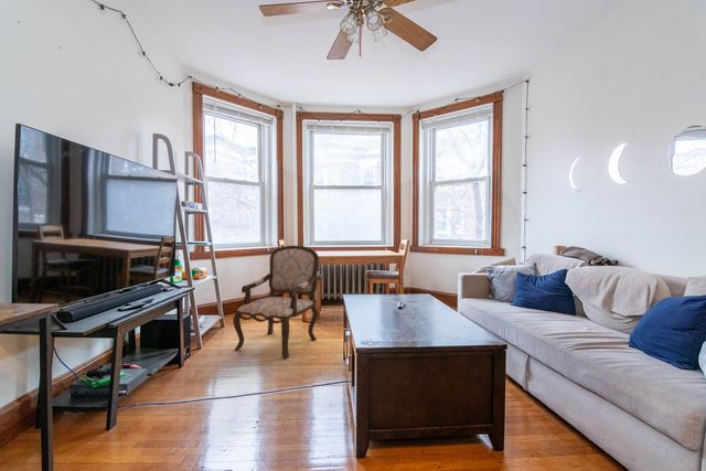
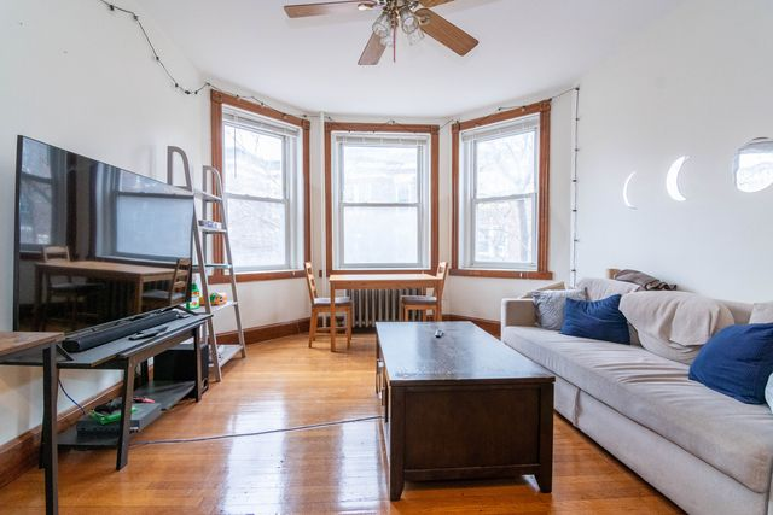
- armchair [232,245,320,360]
